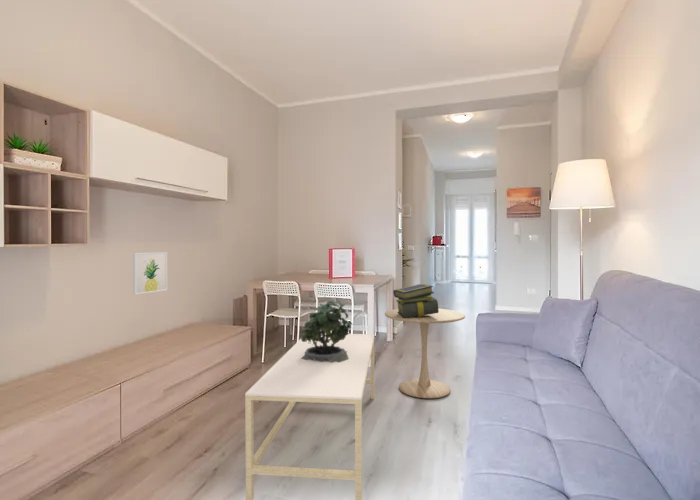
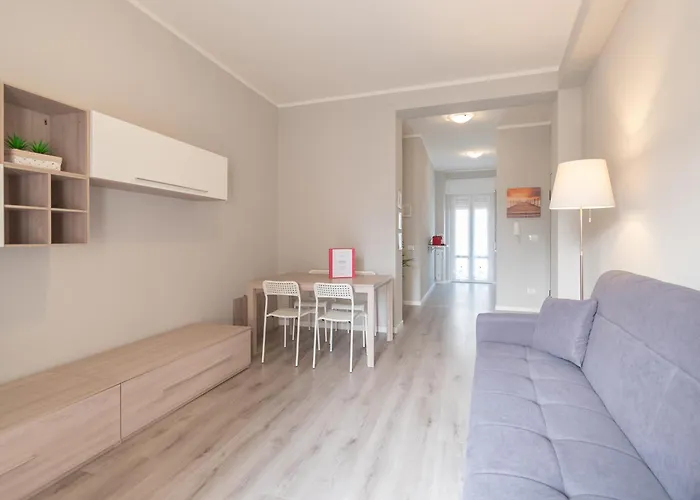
- wall art [132,251,168,296]
- side table [384,308,466,399]
- potted plant [300,295,353,363]
- coffee table [244,333,376,500]
- stack of books [392,283,439,318]
